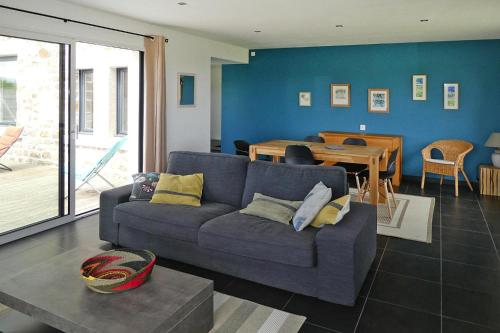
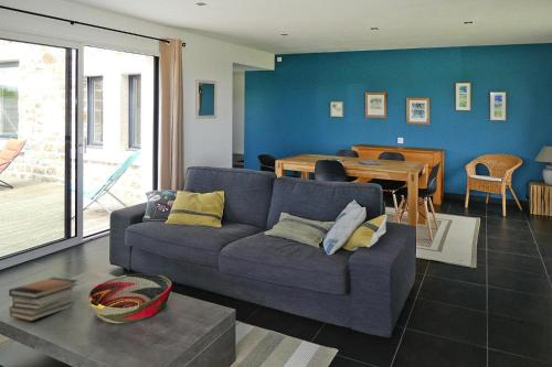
+ book stack [8,277,78,322]
